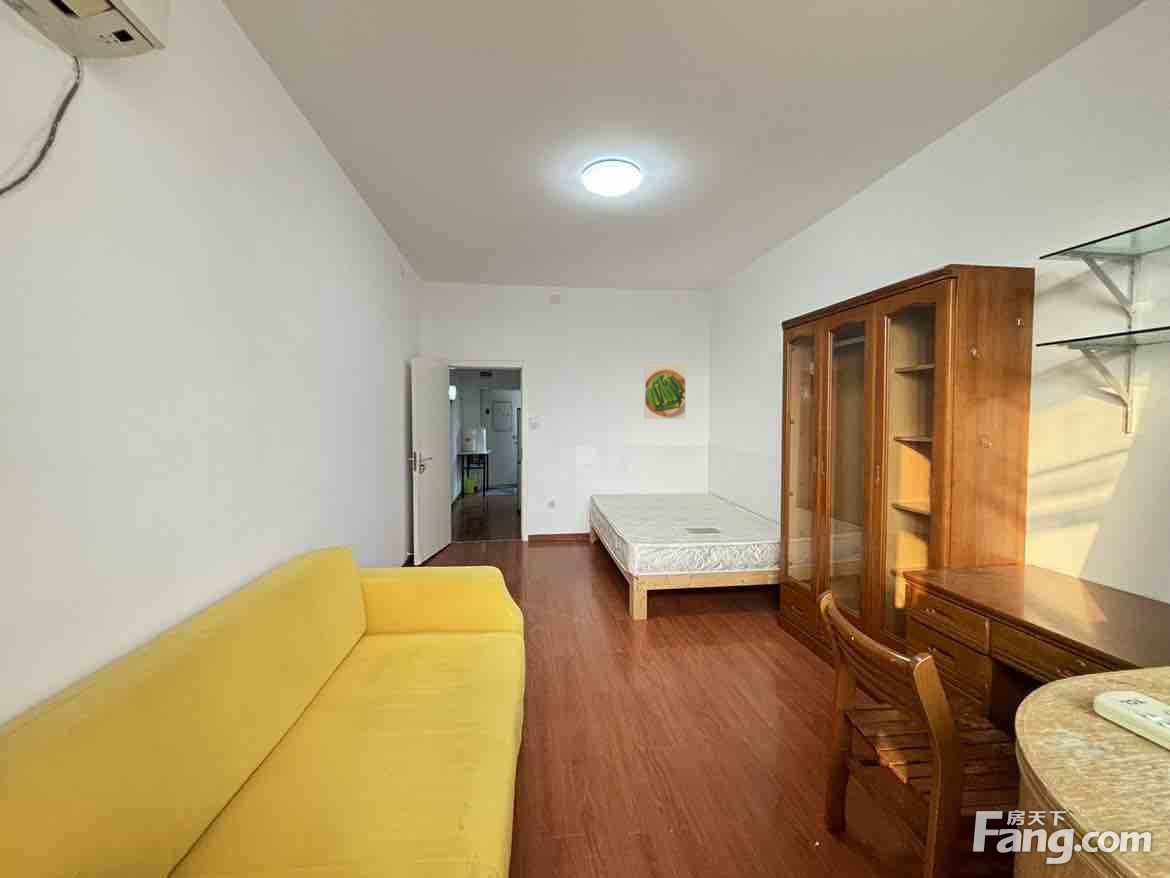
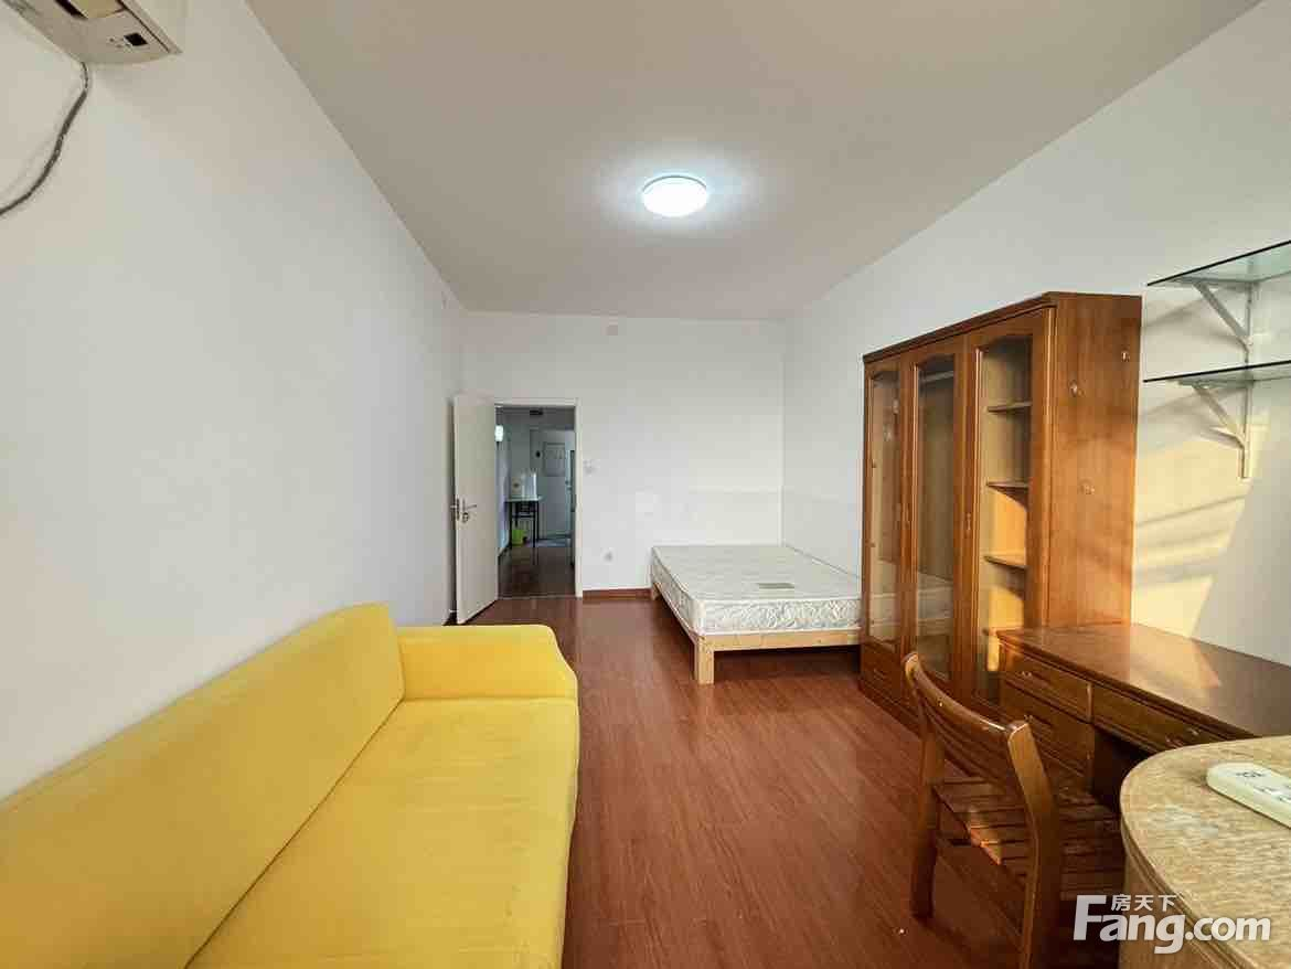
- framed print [643,362,687,420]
